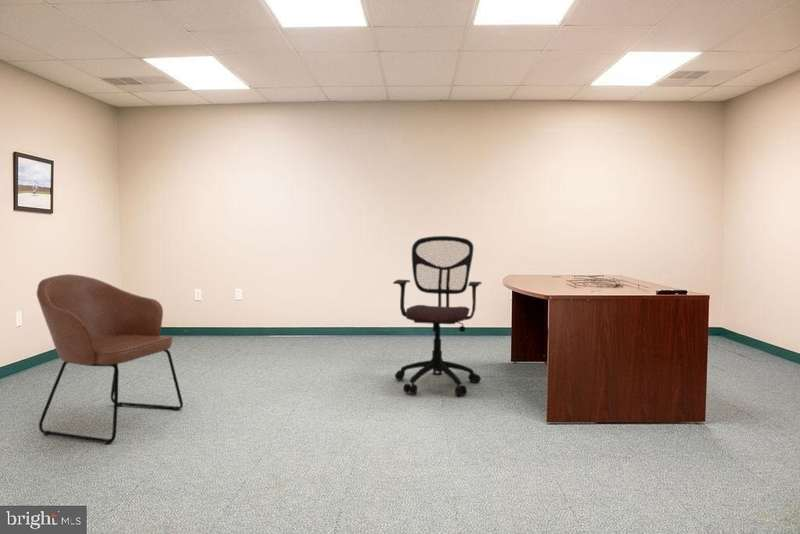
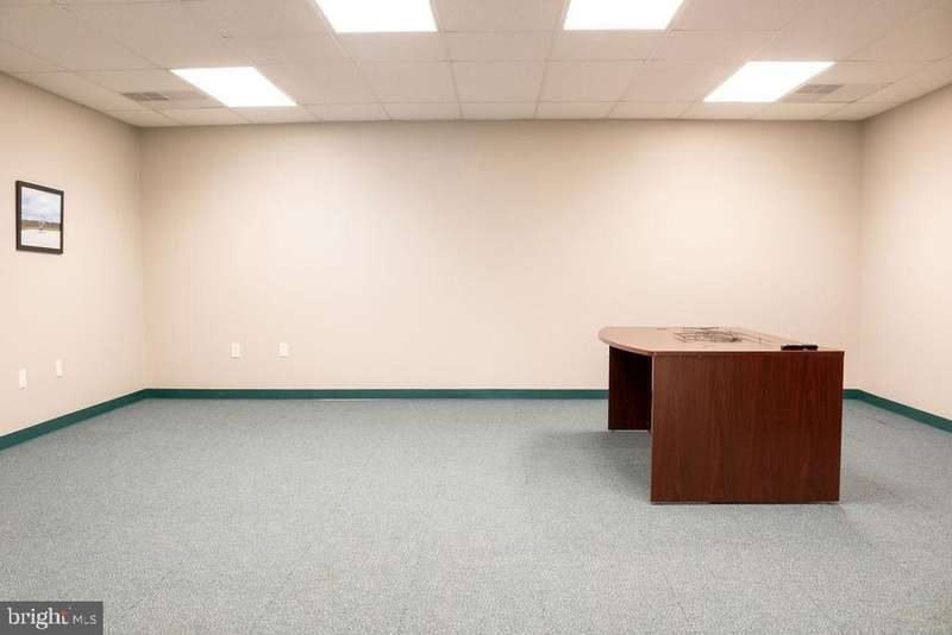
- office chair [392,235,482,397]
- chair [36,273,184,445]
